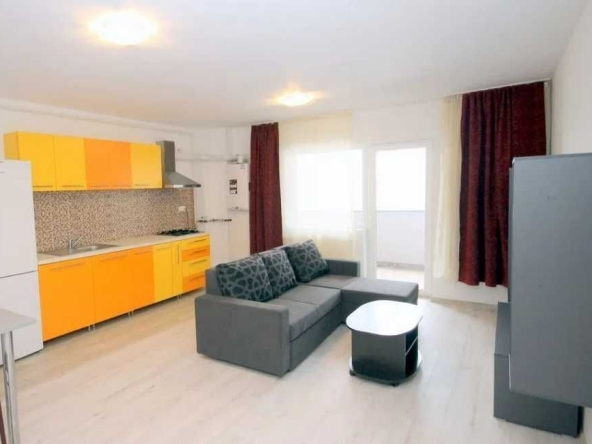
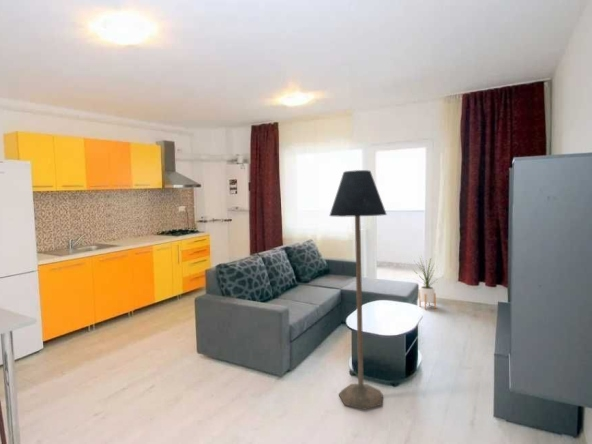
+ house plant [414,255,442,310]
+ floor lamp [329,169,388,411]
